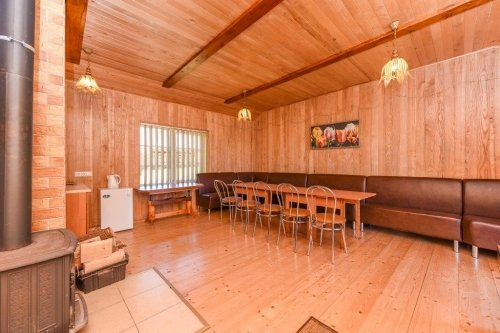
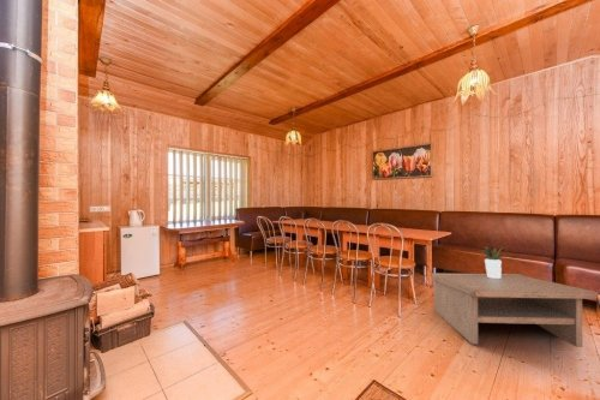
+ potted plant [475,246,514,279]
+ coffee table [430,271,600,348]
